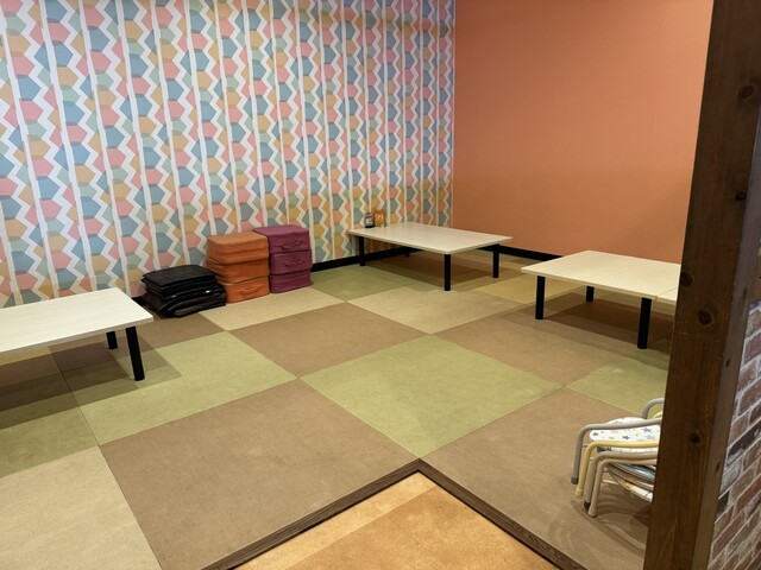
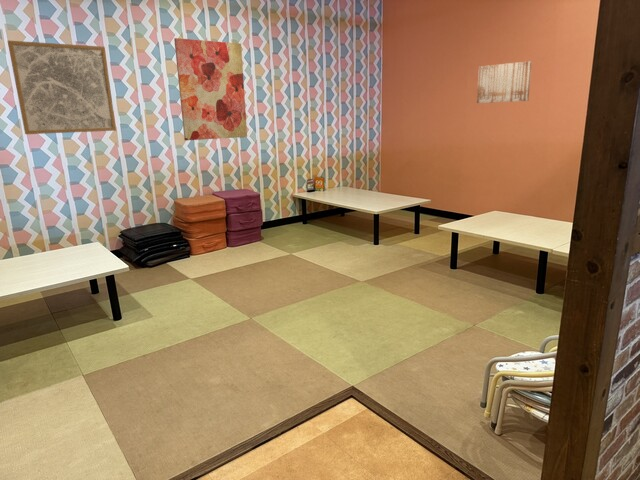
+ wall art [173,37,248,141]
+ wall art [7,40,117,135]
+ wall art [476,60,533,104]
